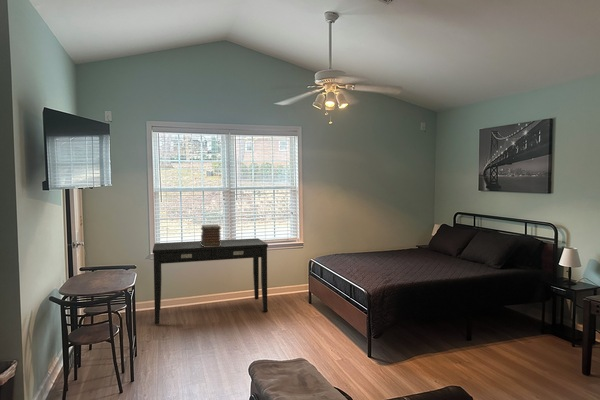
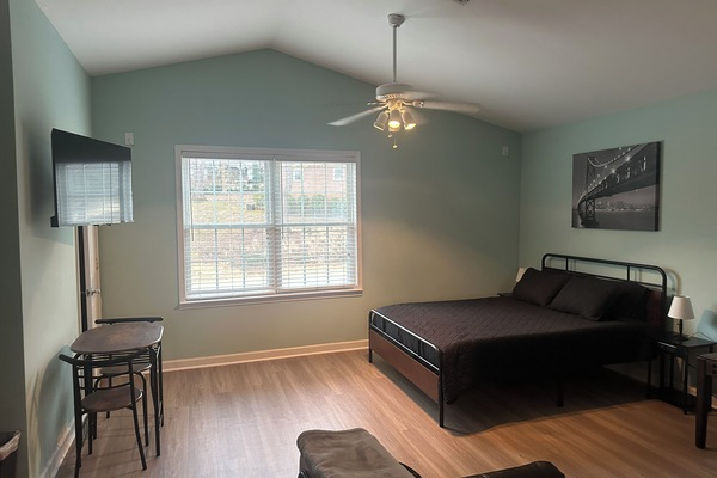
- desk [152,237,269,325]
- book stack [200,223,222,247]
